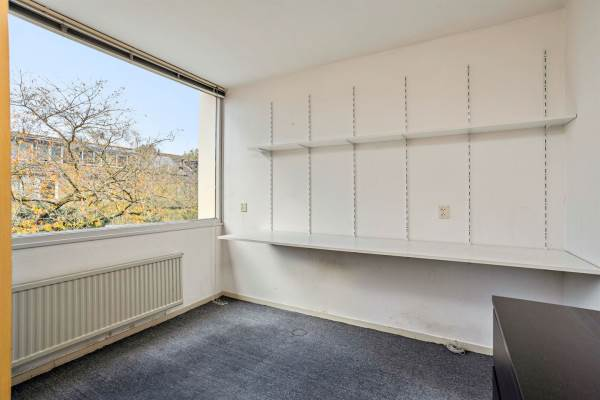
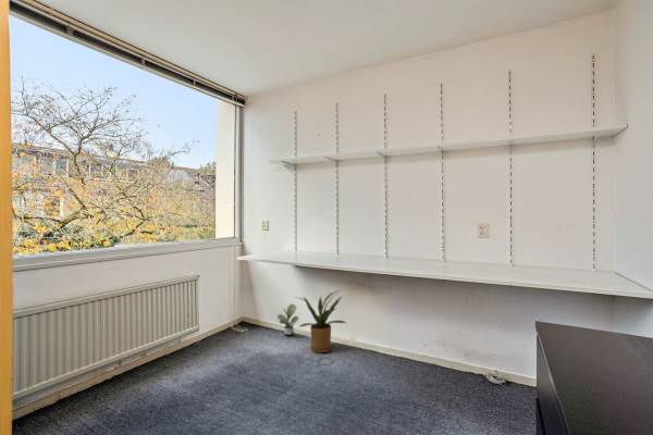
+ potted plant [276,303,299,336]
+ house plant [293,289,346,353]
